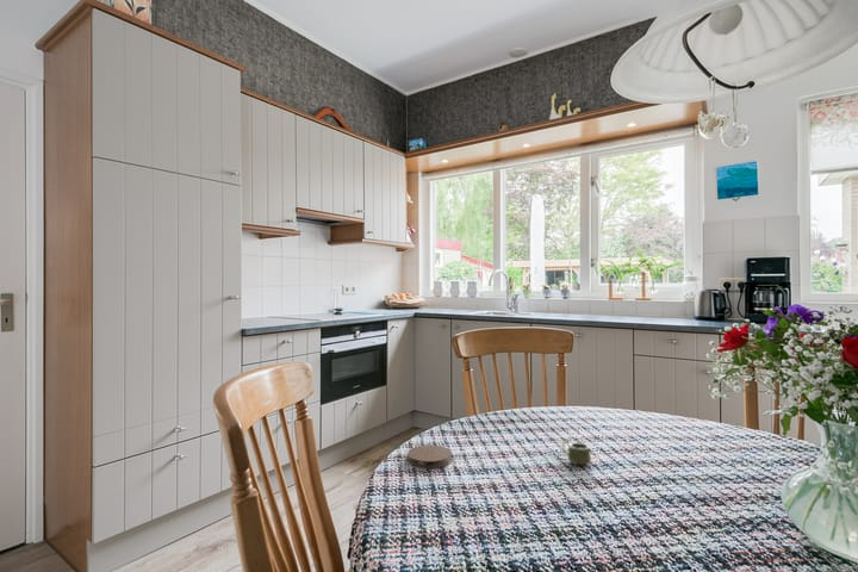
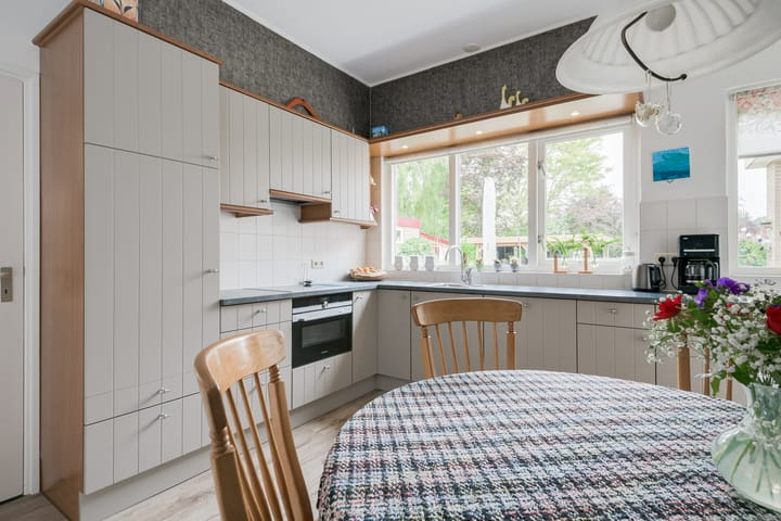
- mug [542,440,592,466]
- coaster [406,444,453,468]
